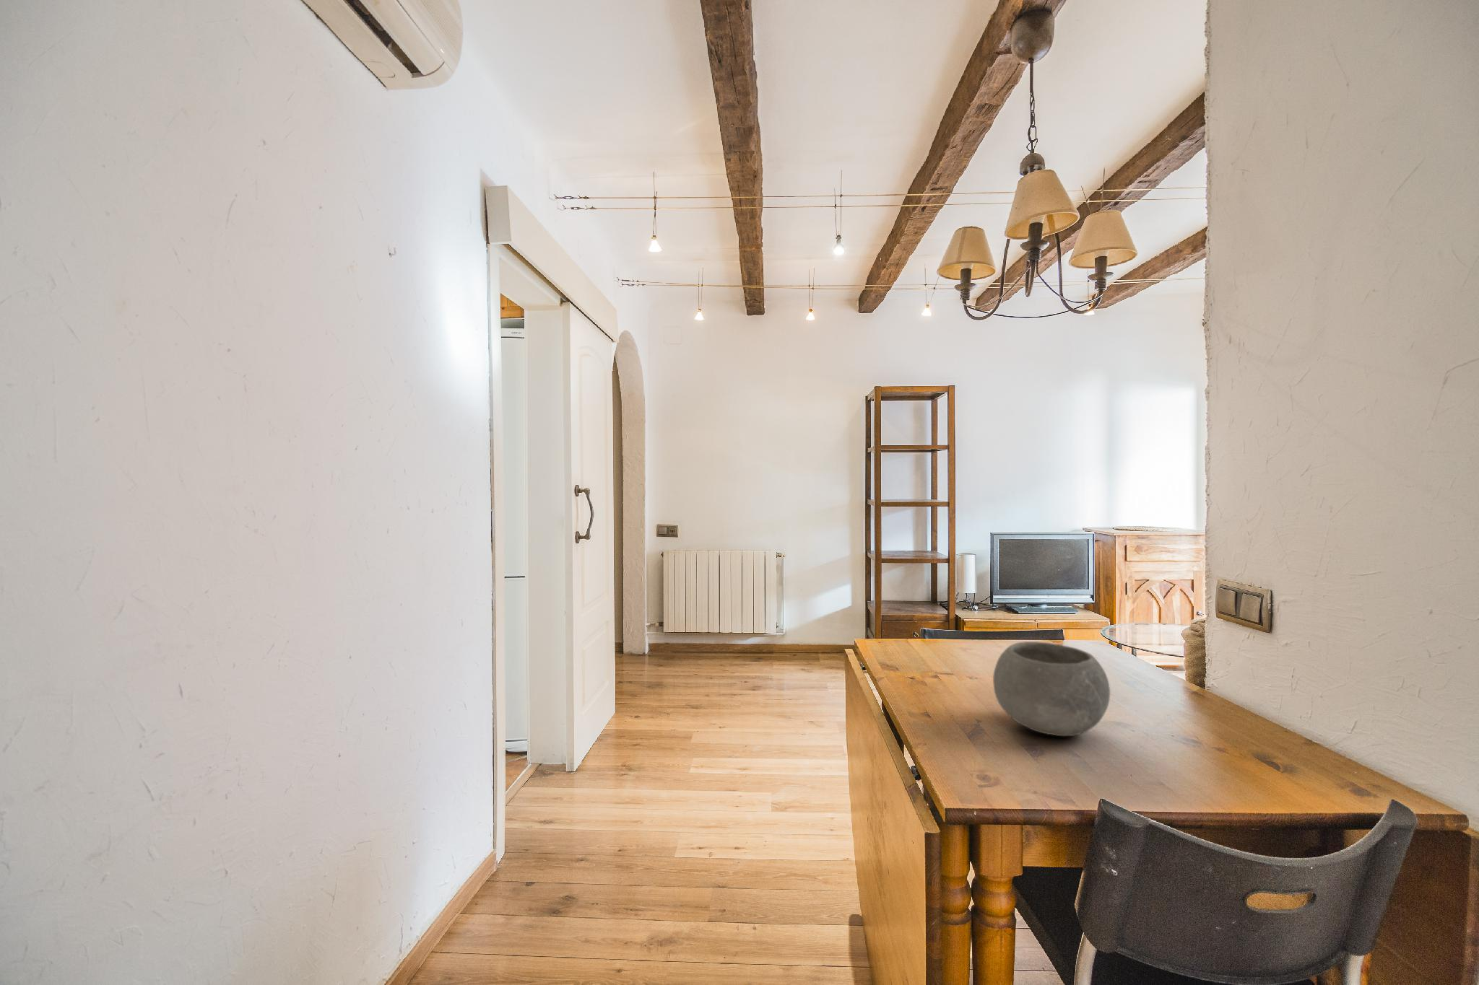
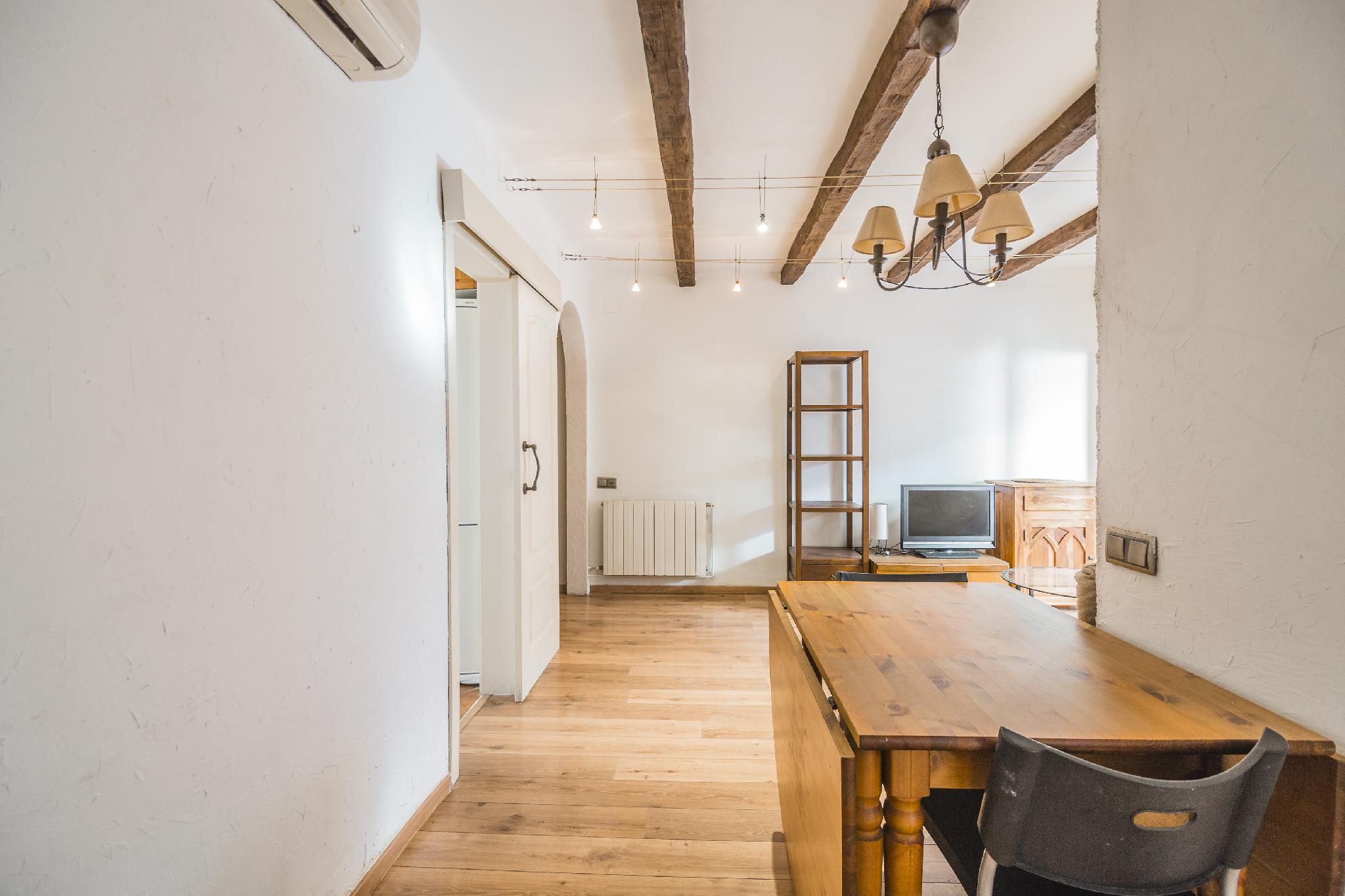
- bowl [992,641,1111,737]
